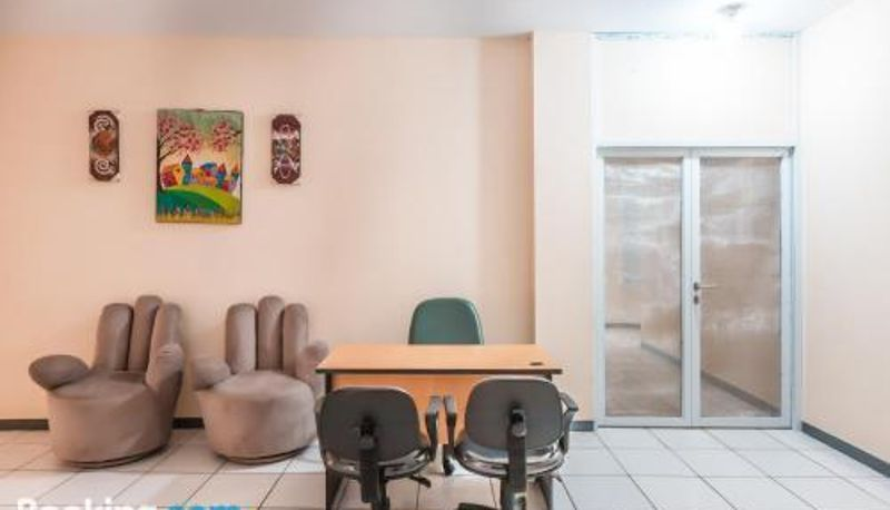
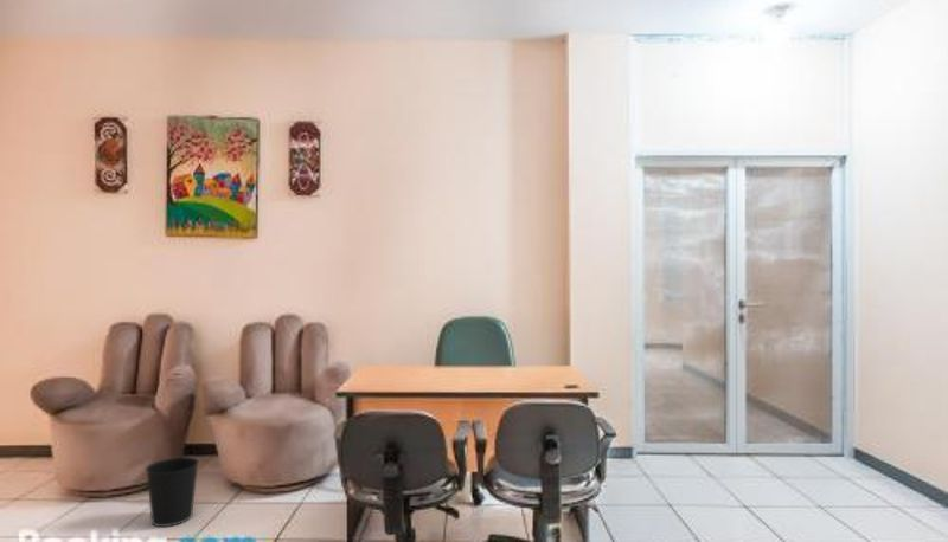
+ wastebasket [145,456,200,528]
